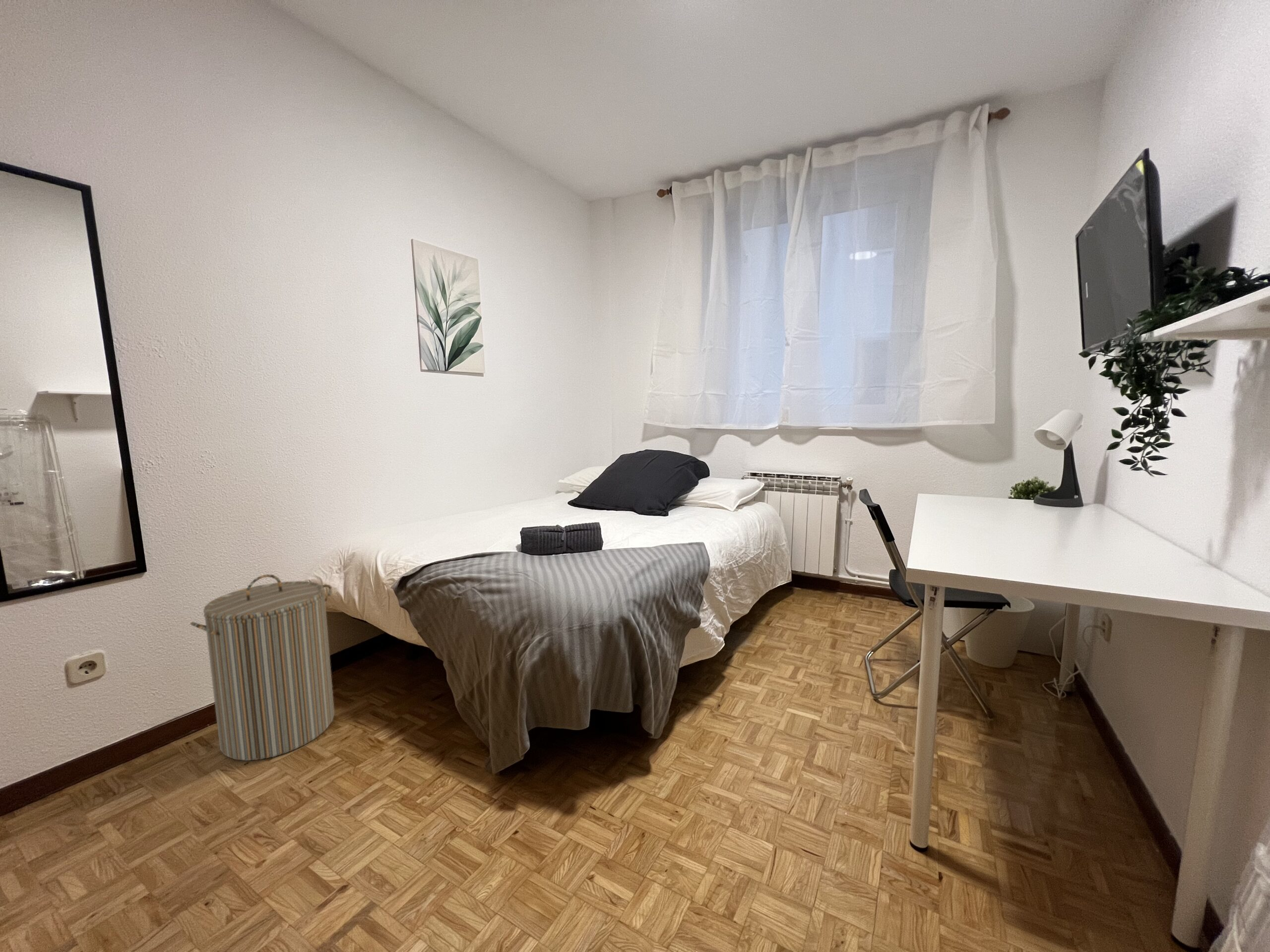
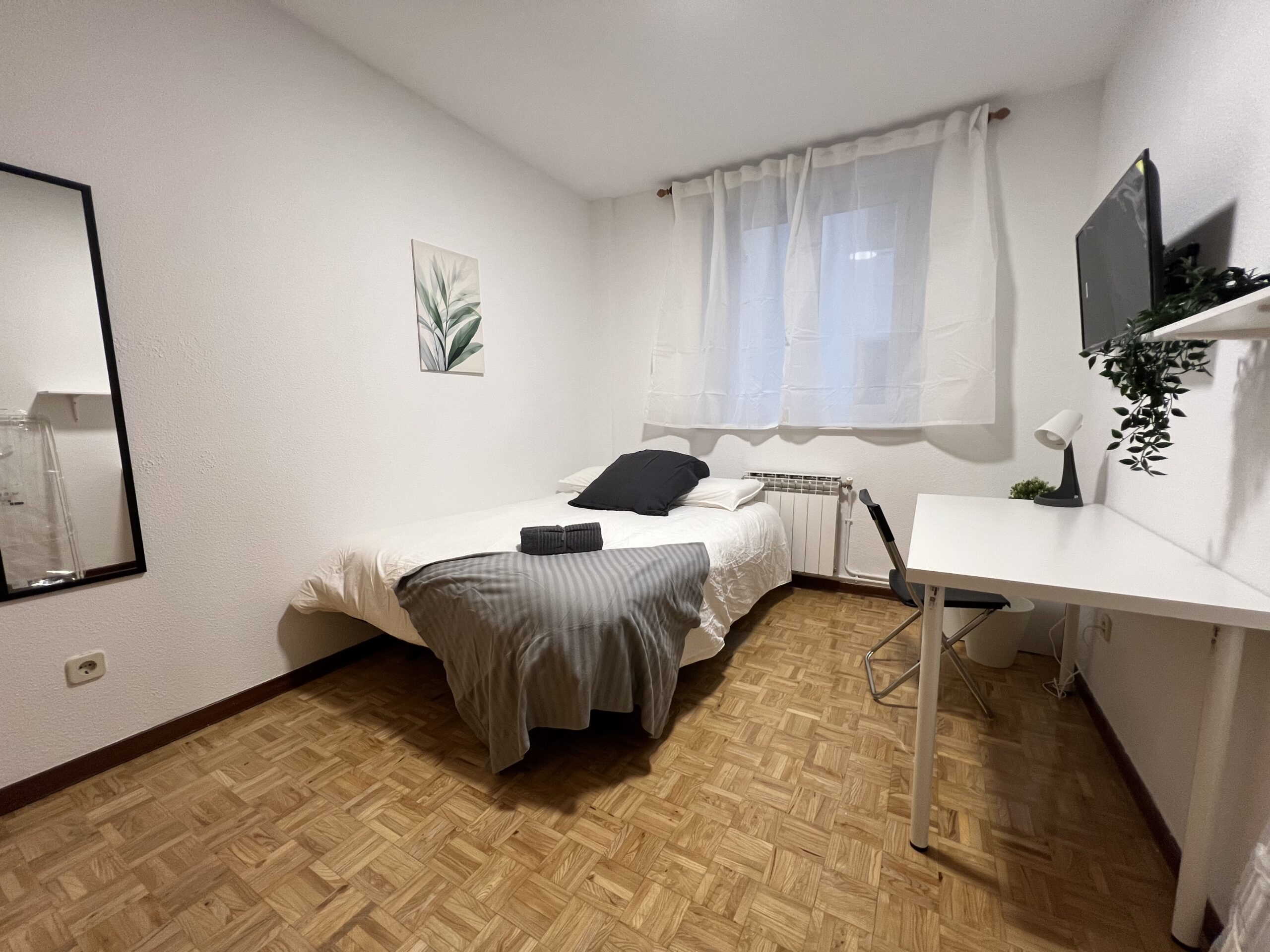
- laundry hamper [190,574,335,761]
